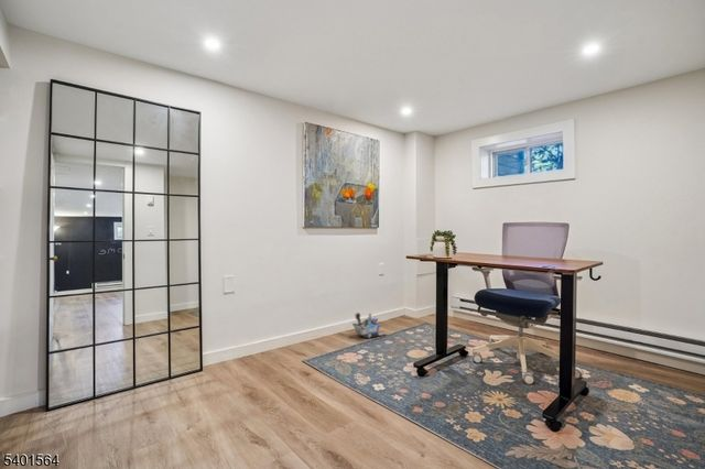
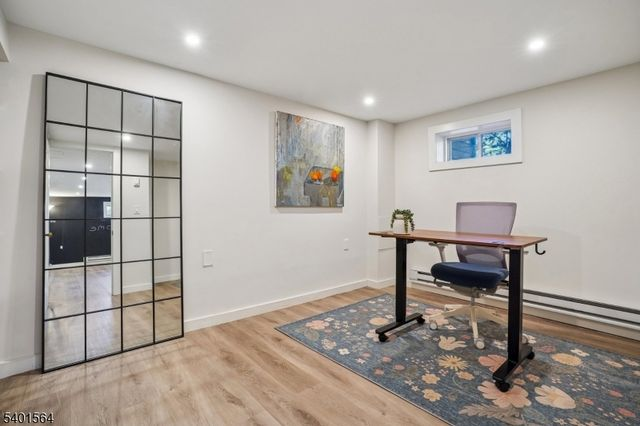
- waste bin [351,312,388,339]
